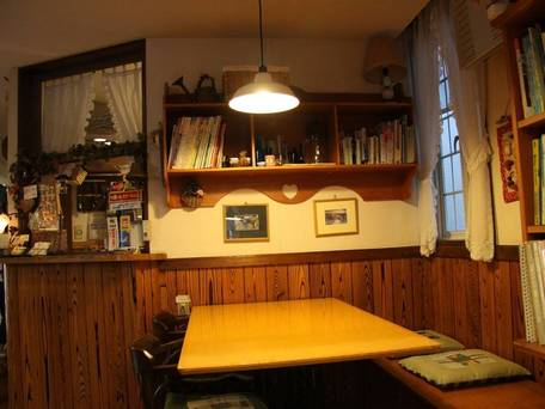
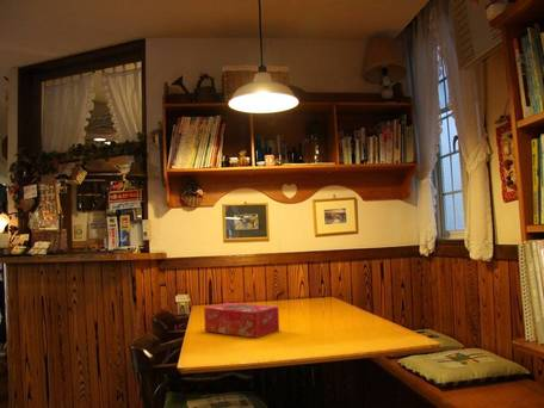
+ tissue box [203,302,280,339]
